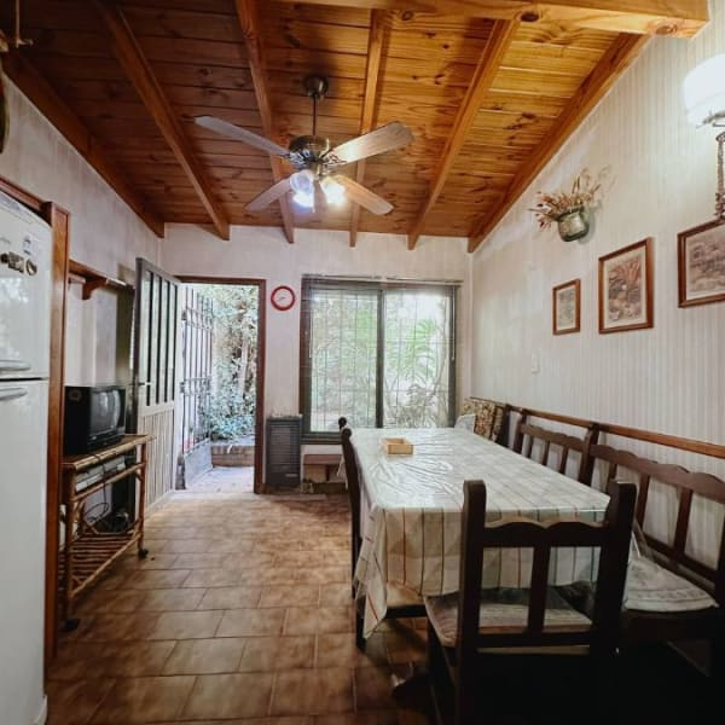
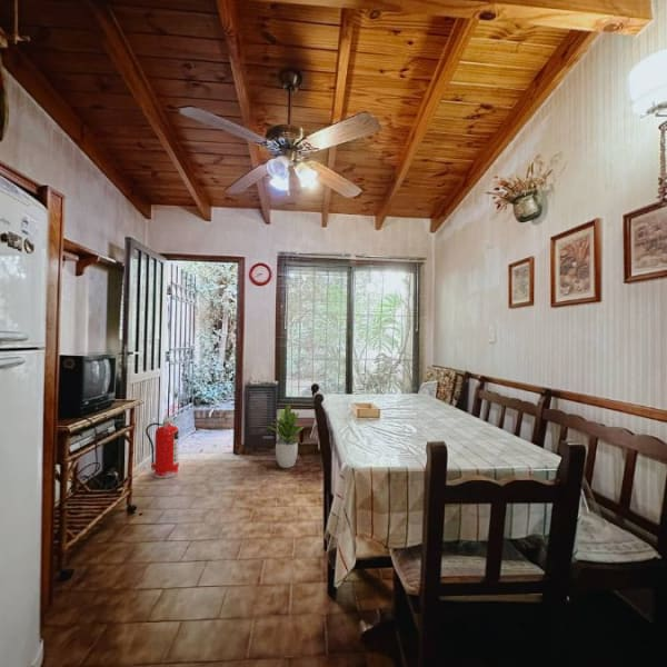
+ fire extinguisher [145,415,180,479]
+ potted plant [266,405,306,469]
